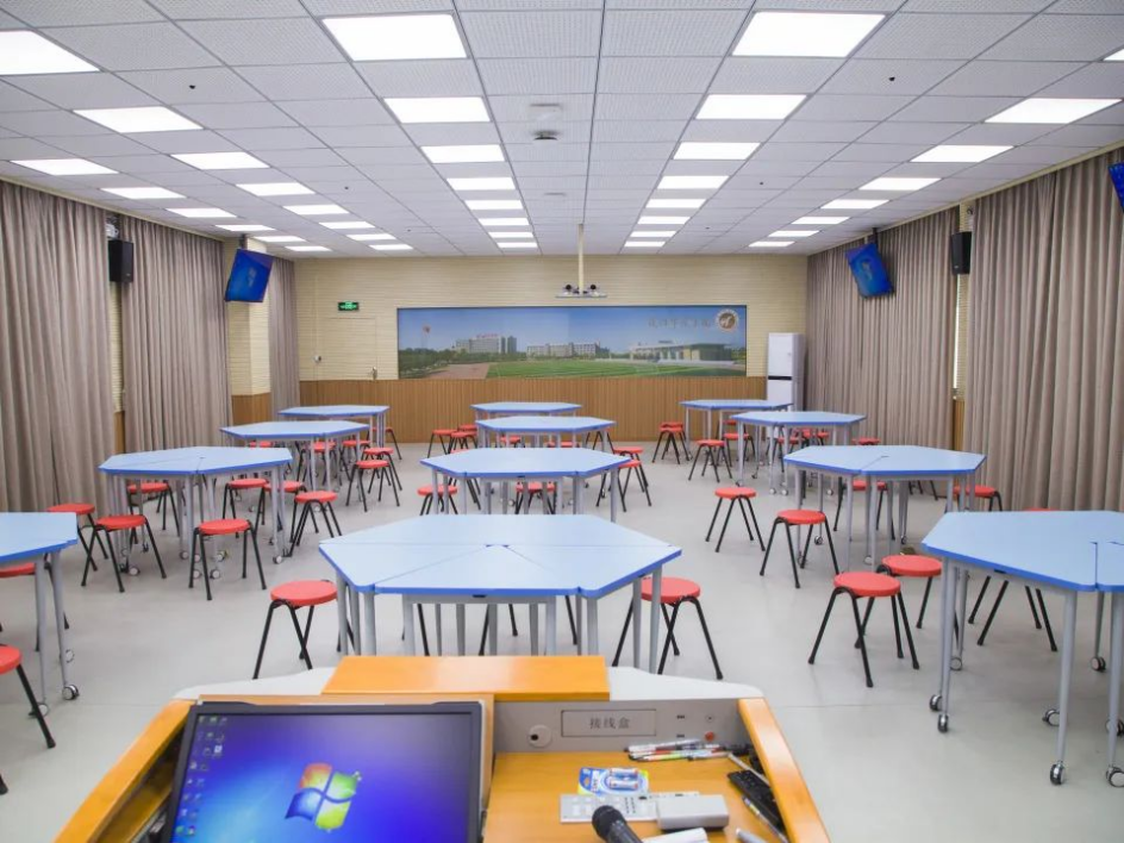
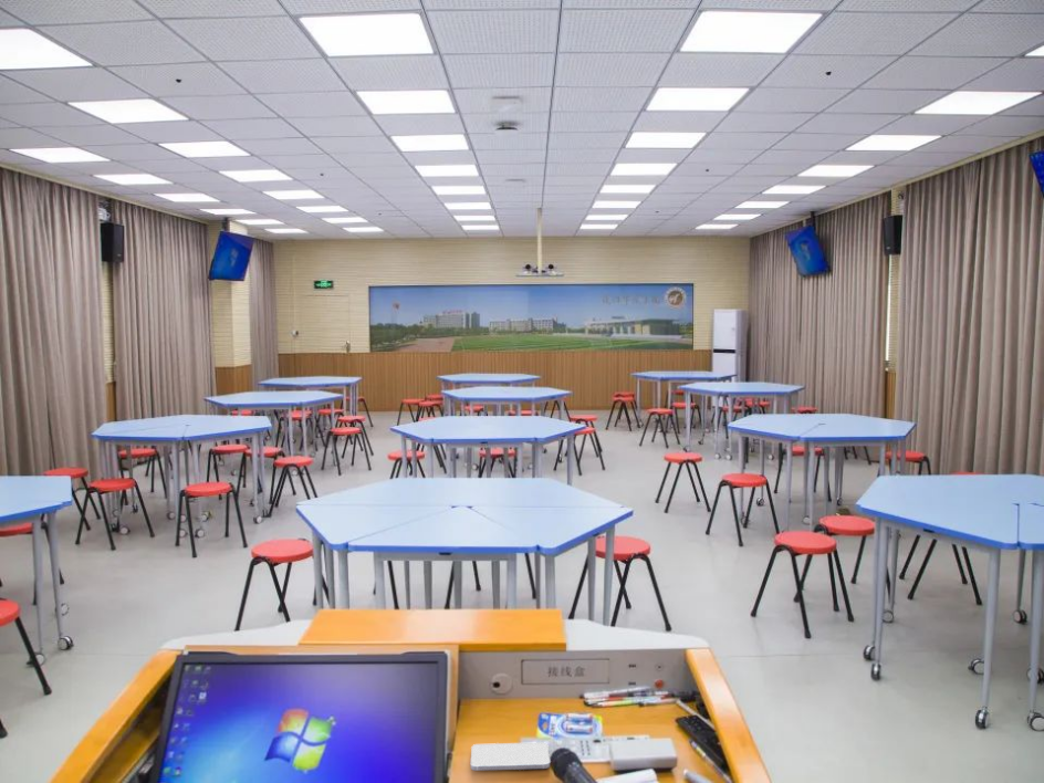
+ smartphone [470,741,552,772]
